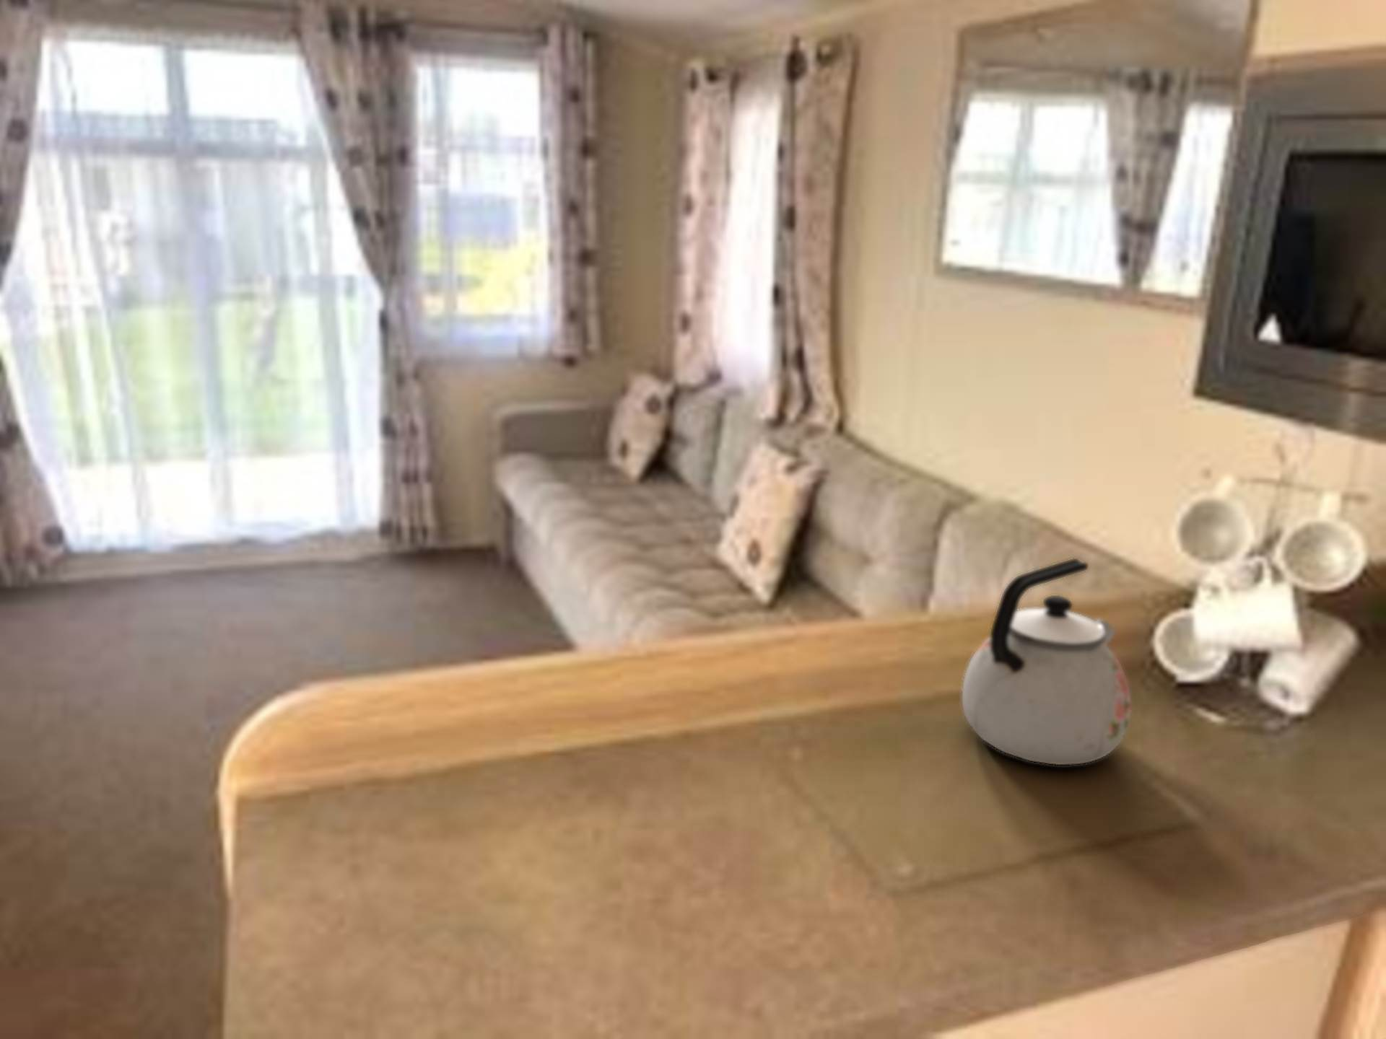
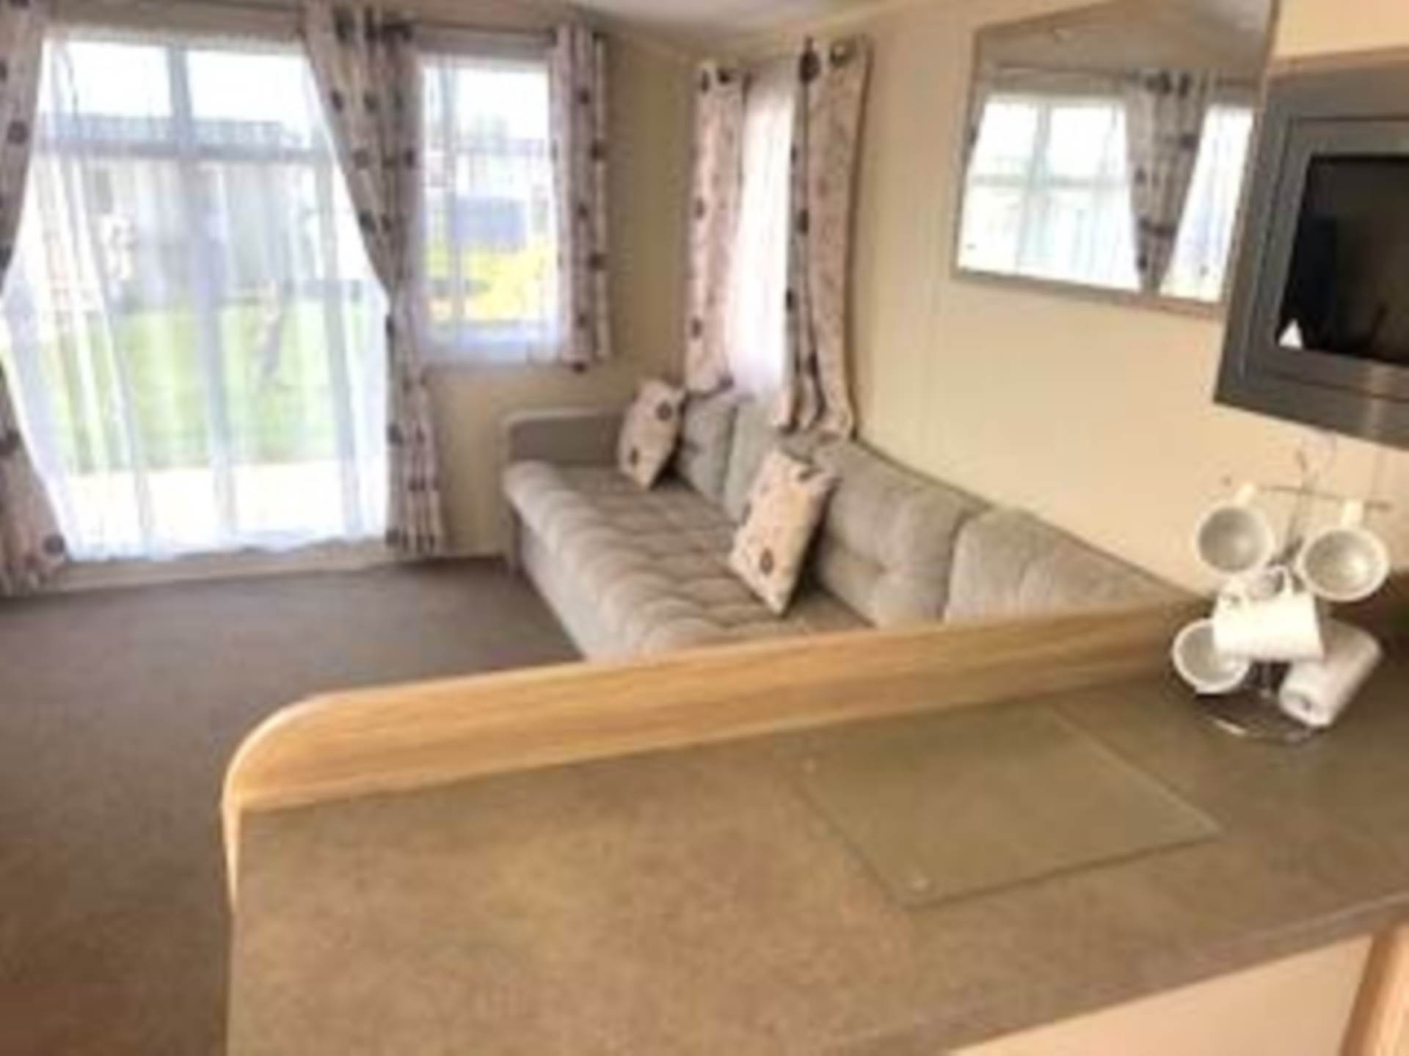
- kettle [961,558,1132,765]
